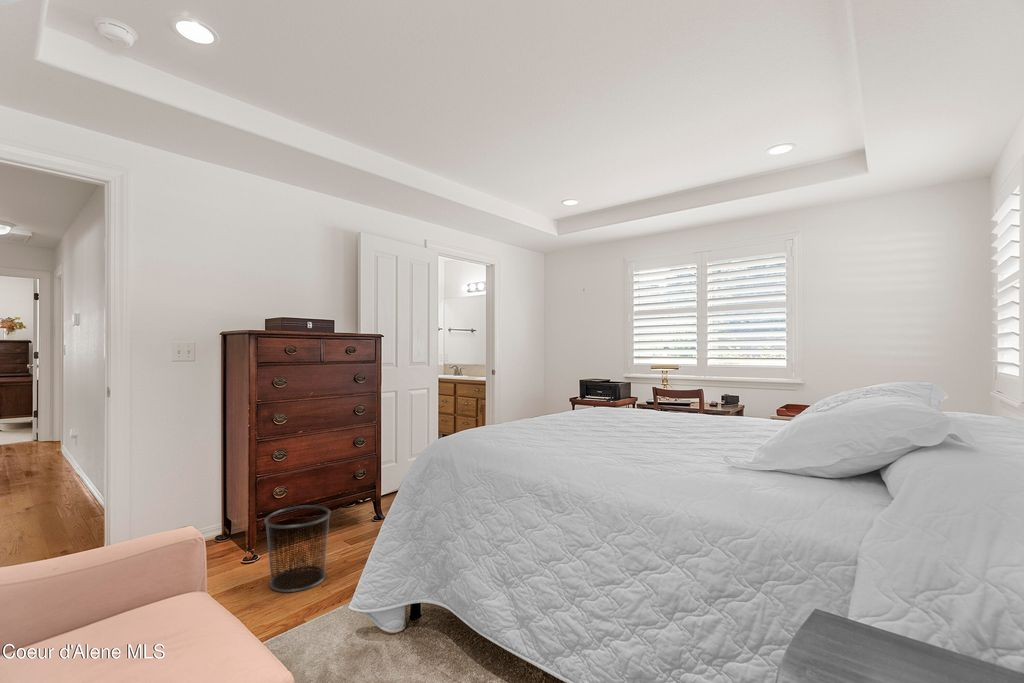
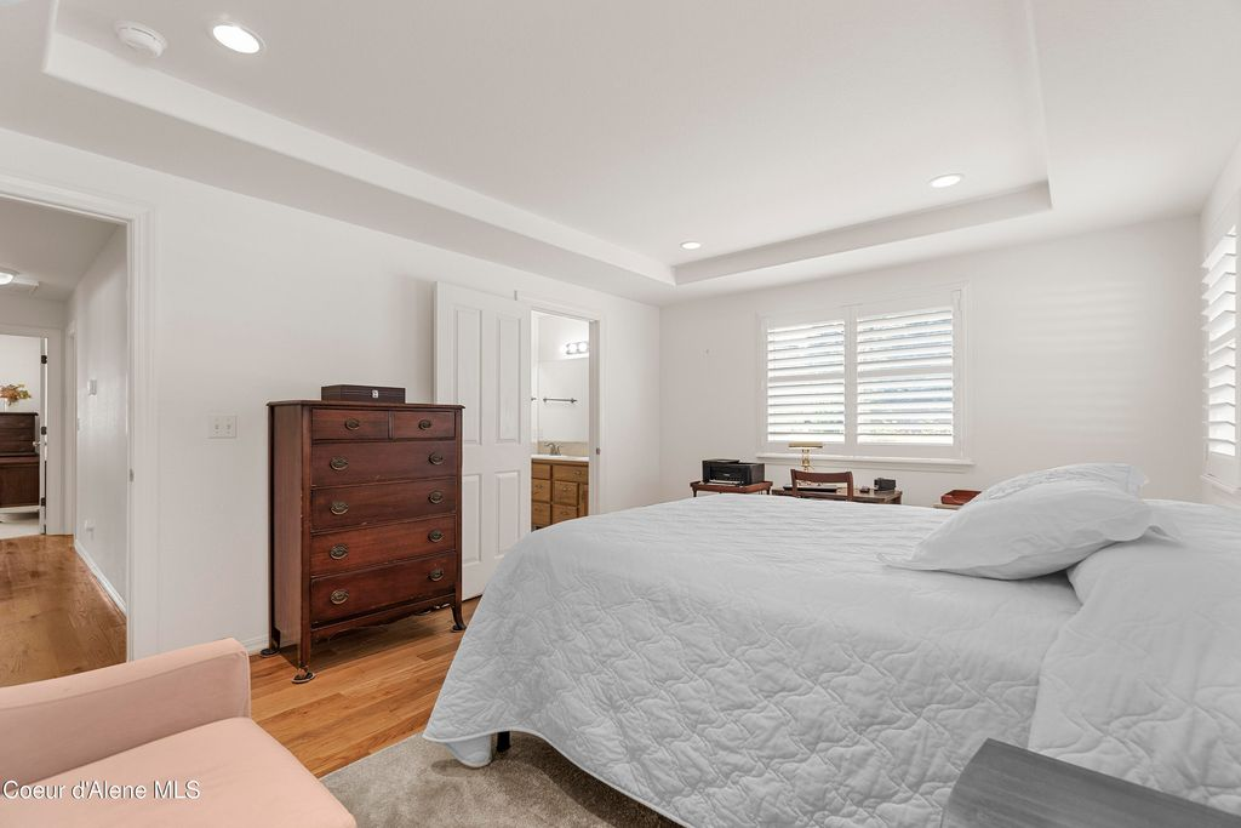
- waste bin [263,504,332,594]
